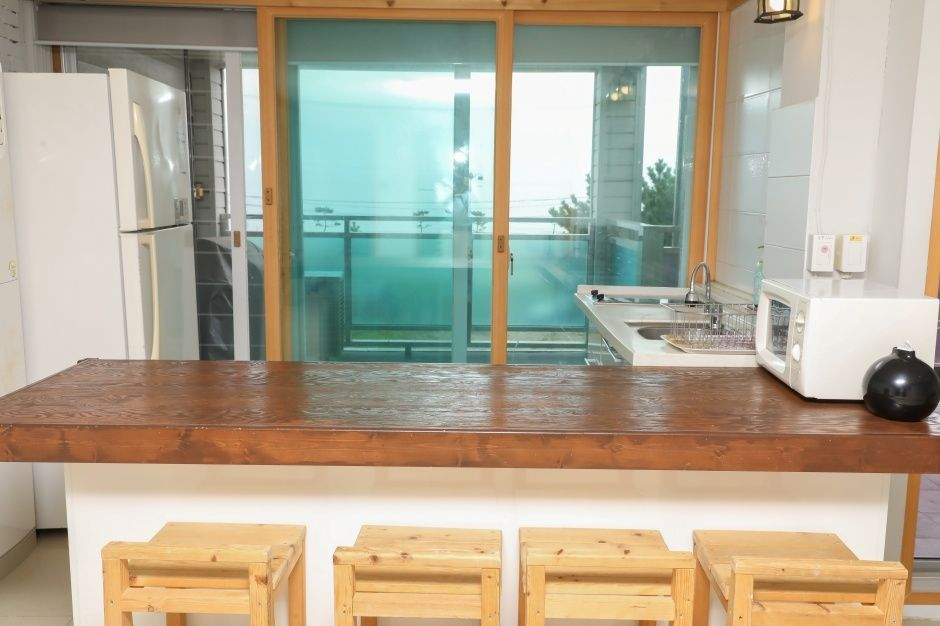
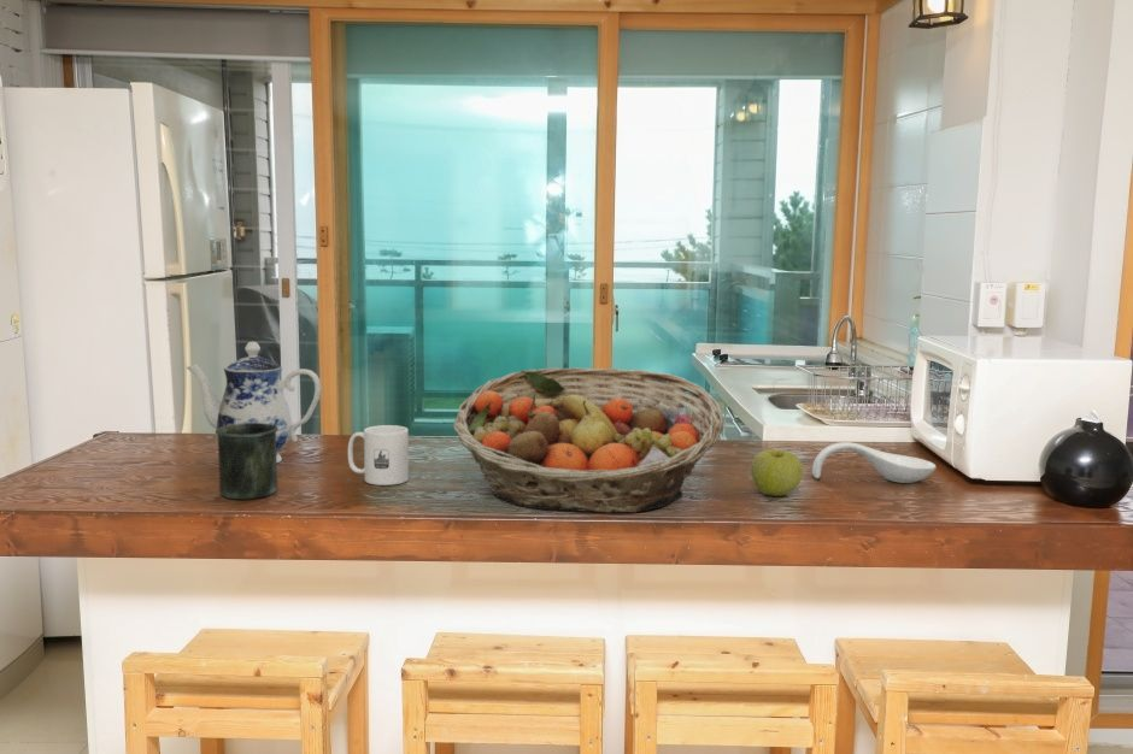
+ teapot [186,341,322,464]
+ apple [750,448,804,497]
+ spoon rest [811,441,938,484]
+ mug [215,423,278,500]
+ fruit basket [452,366,724,514]
+ mug [347,424,410,487]
